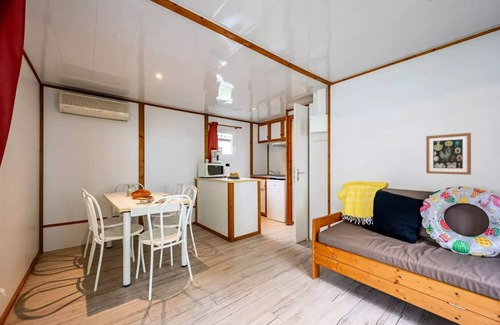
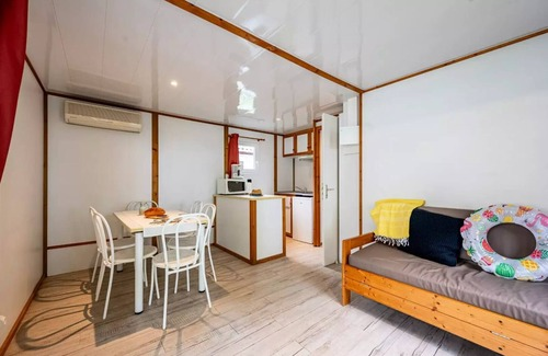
- wall art [425,132,472,176]
